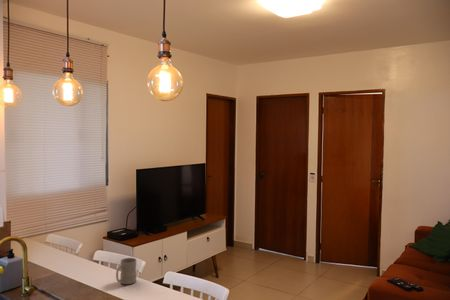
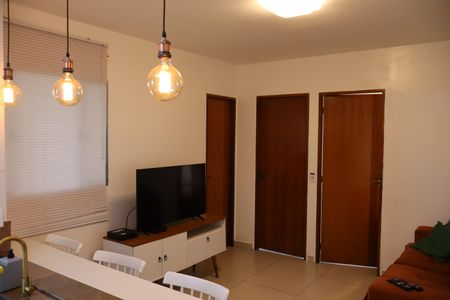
- mug [115,257,137,285]
